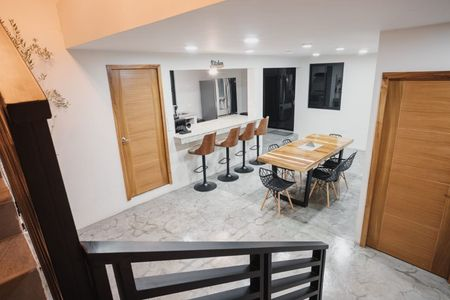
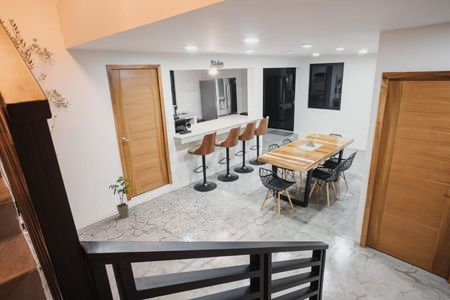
+ house plant [108,175,132,219]
